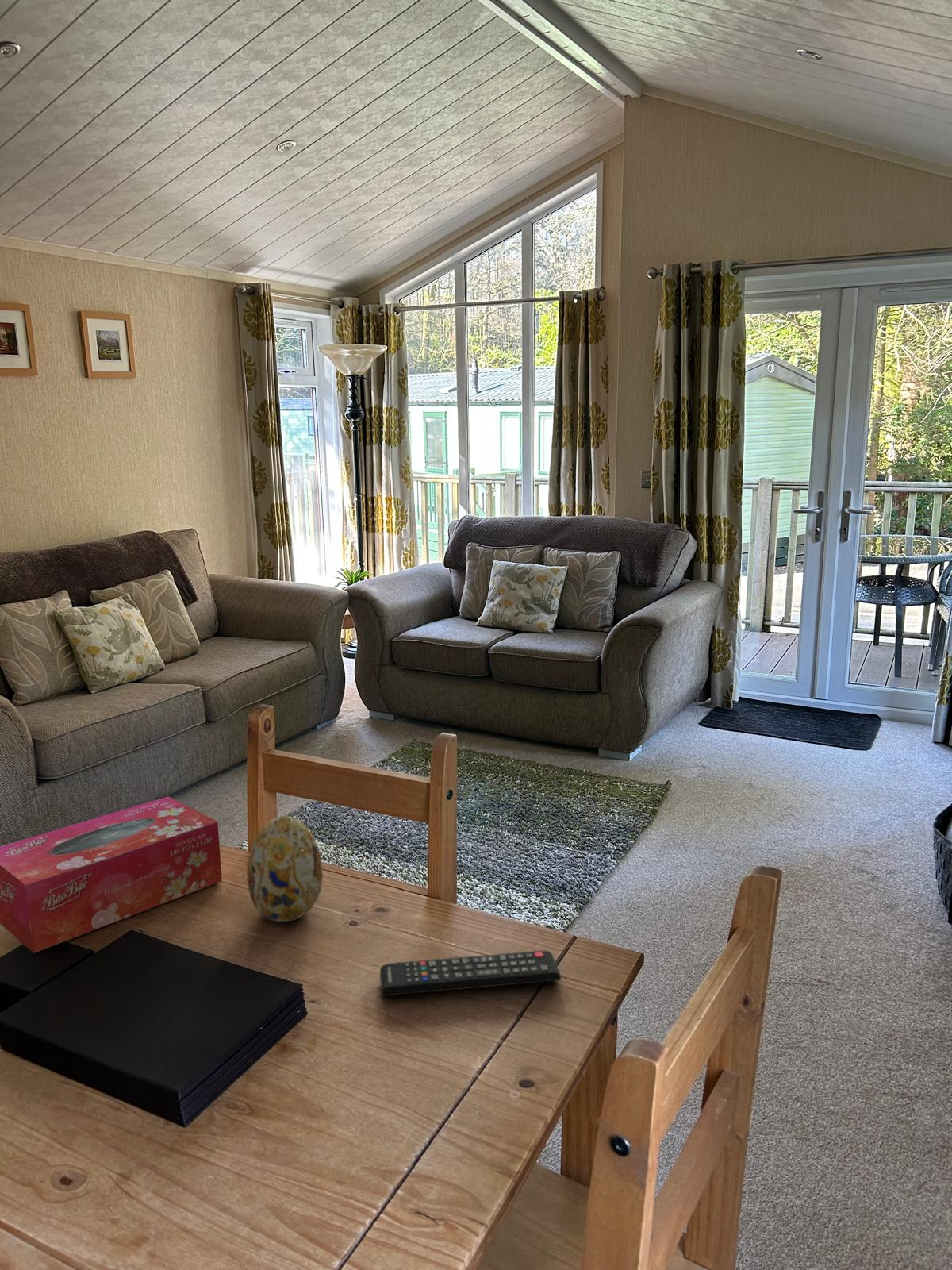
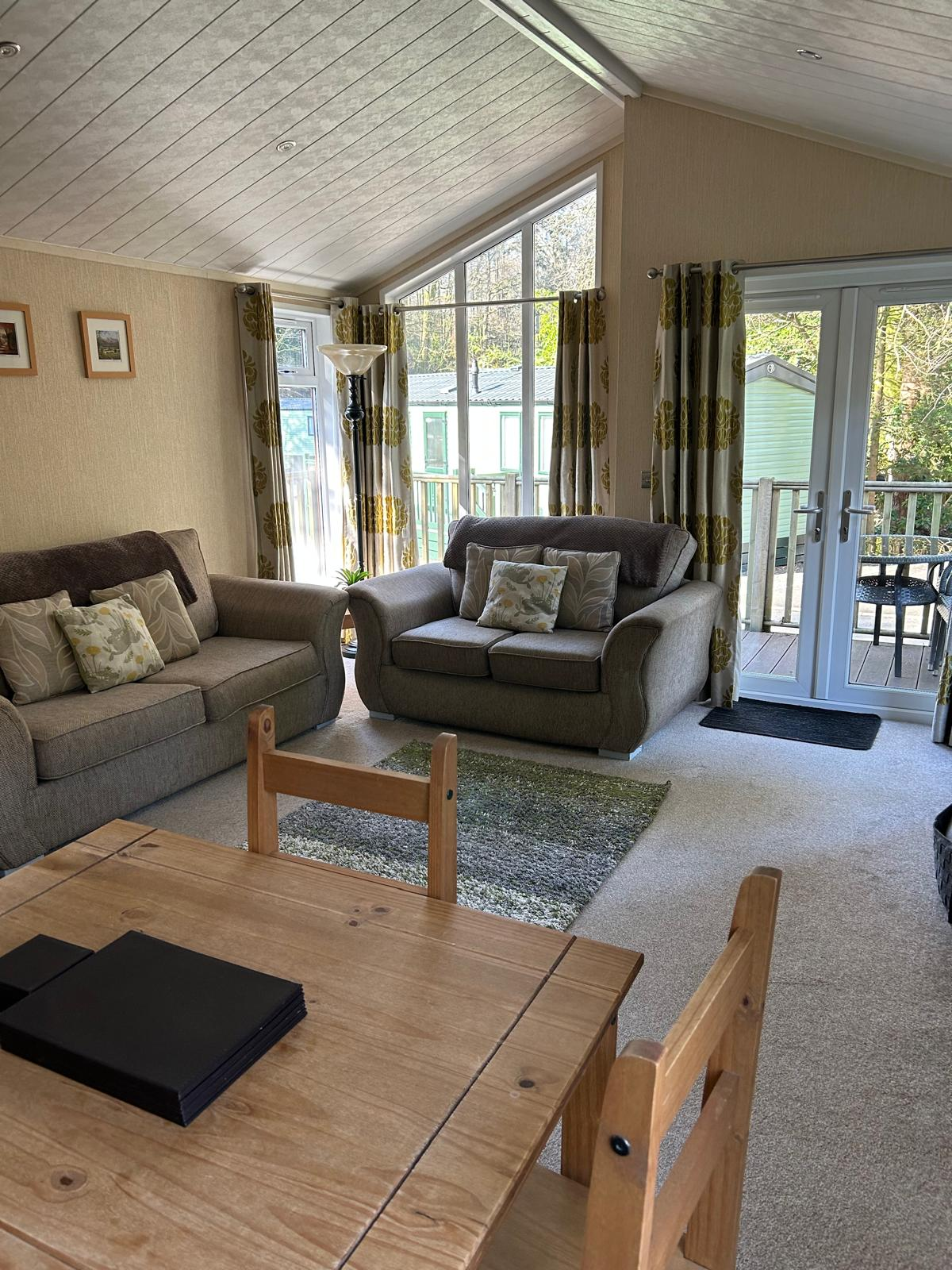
- remote control [379,950,562,997]
- tissue box [0,796,223,954]
- decorative egg [246,815,324,922]
